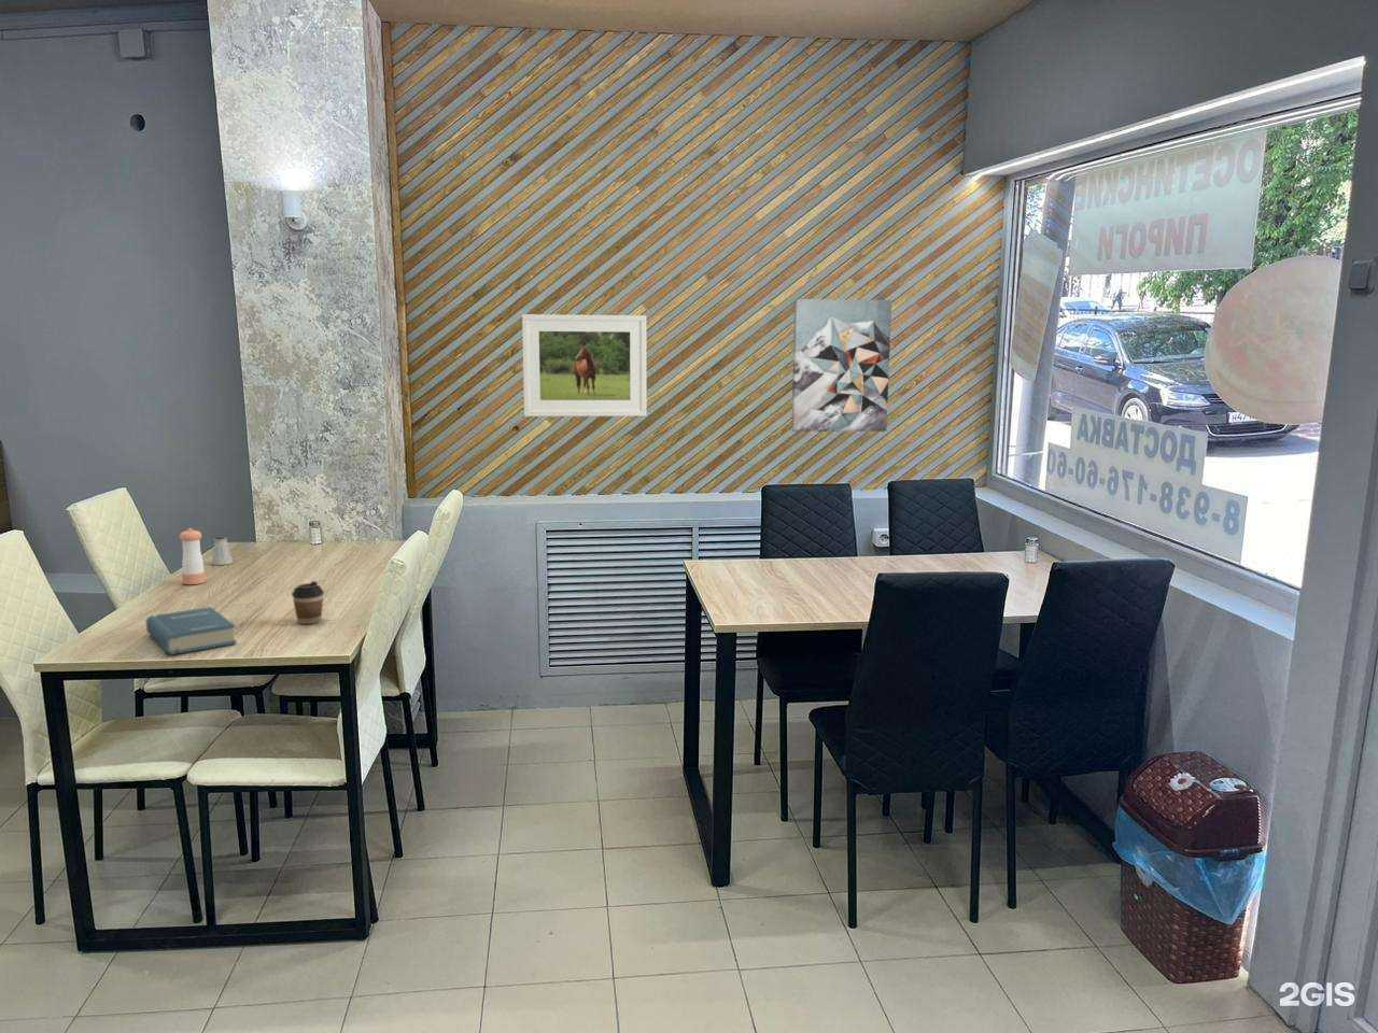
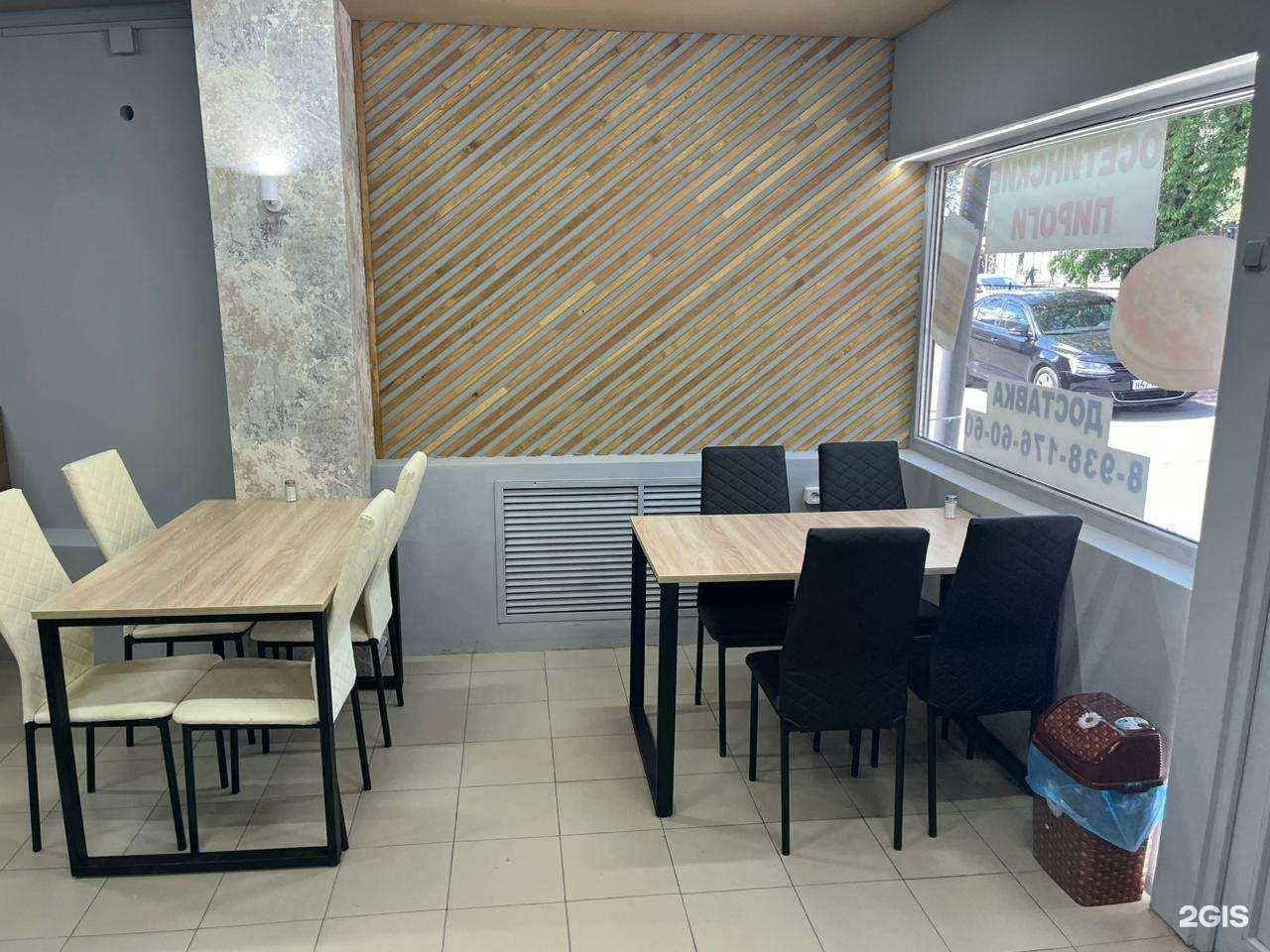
- hardback book [145,605,237,655]
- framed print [521,314,647,418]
- wall art [790,298,893,433]
- saltshaker [210,535,233,566]
- coffee cup [291,581,326,625]
- pepper shaker [179,527,207,585]
